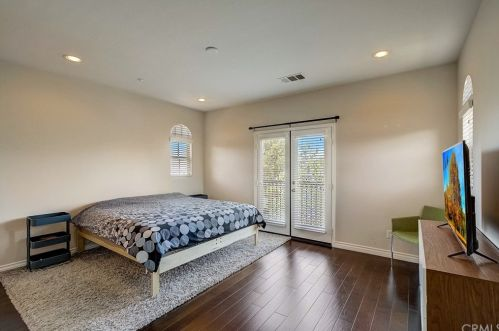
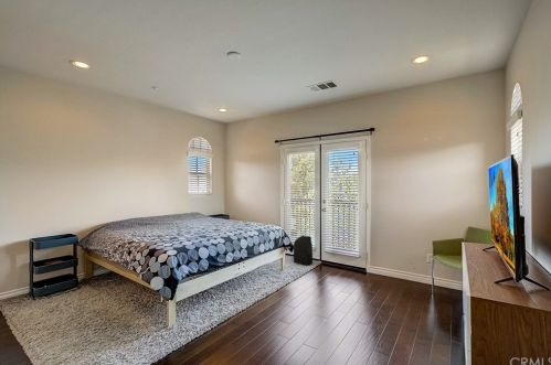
+ backpack [293,234,314,266]
